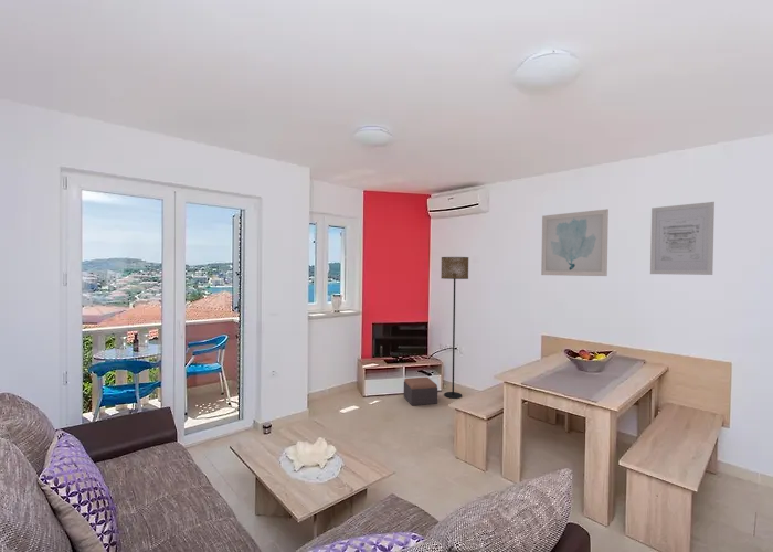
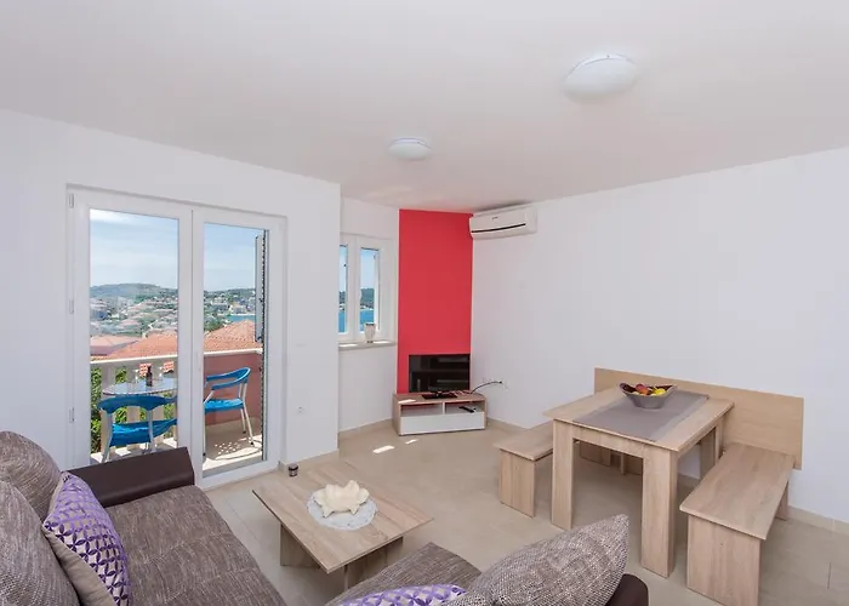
- footstool [403,376,438,406]
- wall art [540,209,610,277]
- wall art [649,201,716,276]
- floor lamp [440,256,469,400]
